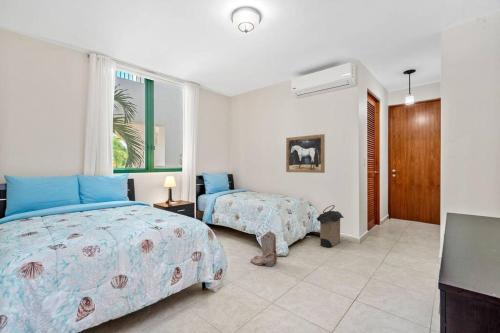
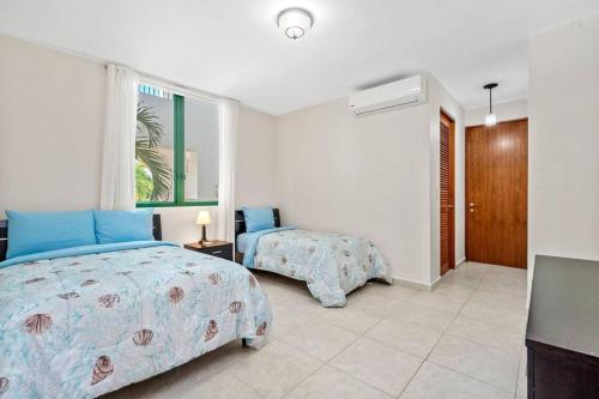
- wall art [285,133,326,174]
- boots [250,230,278,267]
- laundry hamper [315,204,345,248]
